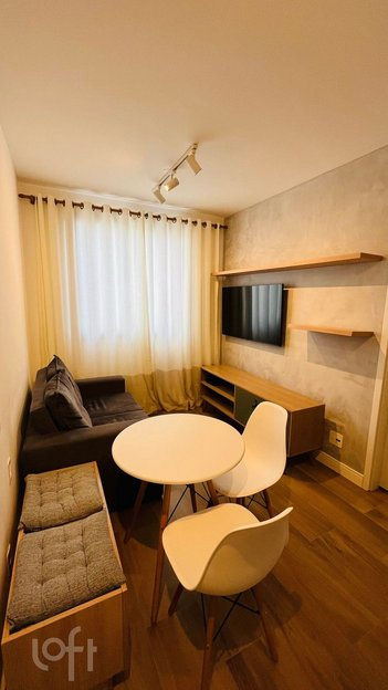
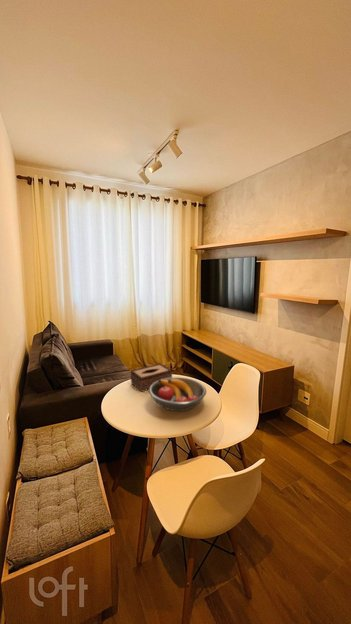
+ fruit bowl [148,376,207,412]
+ tissue box [130,363,173,393]
